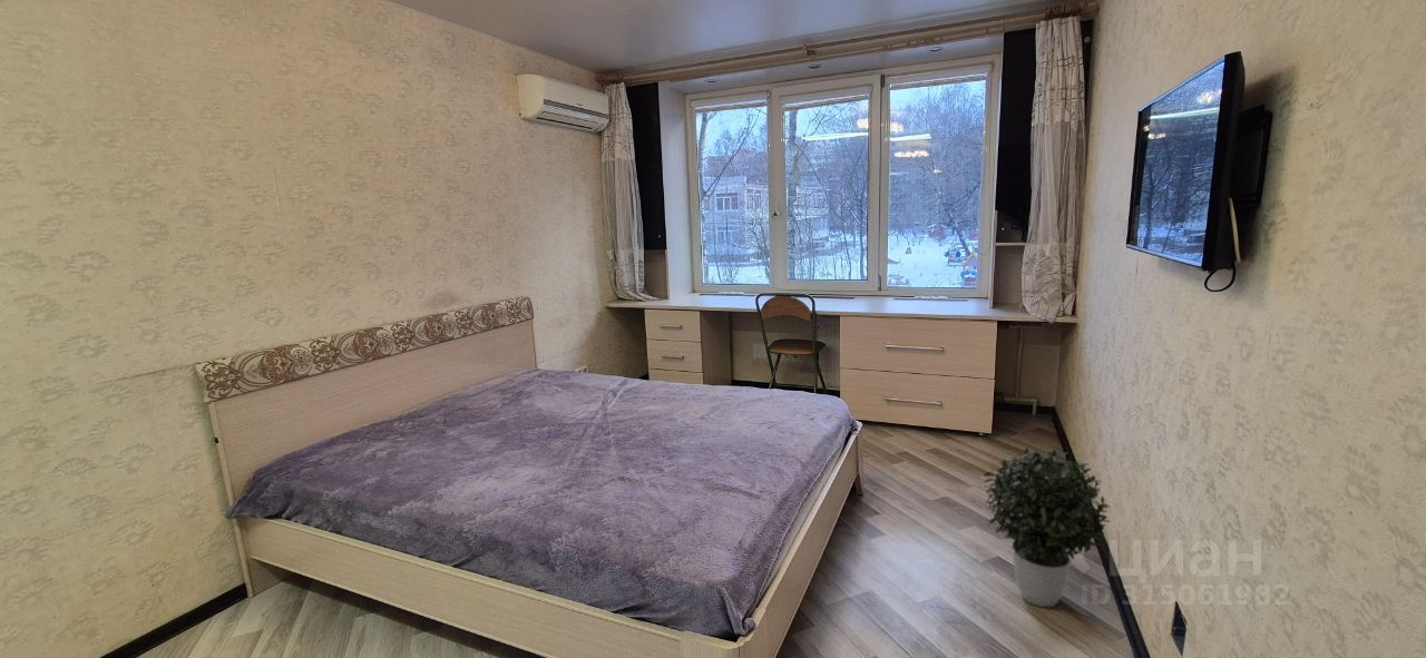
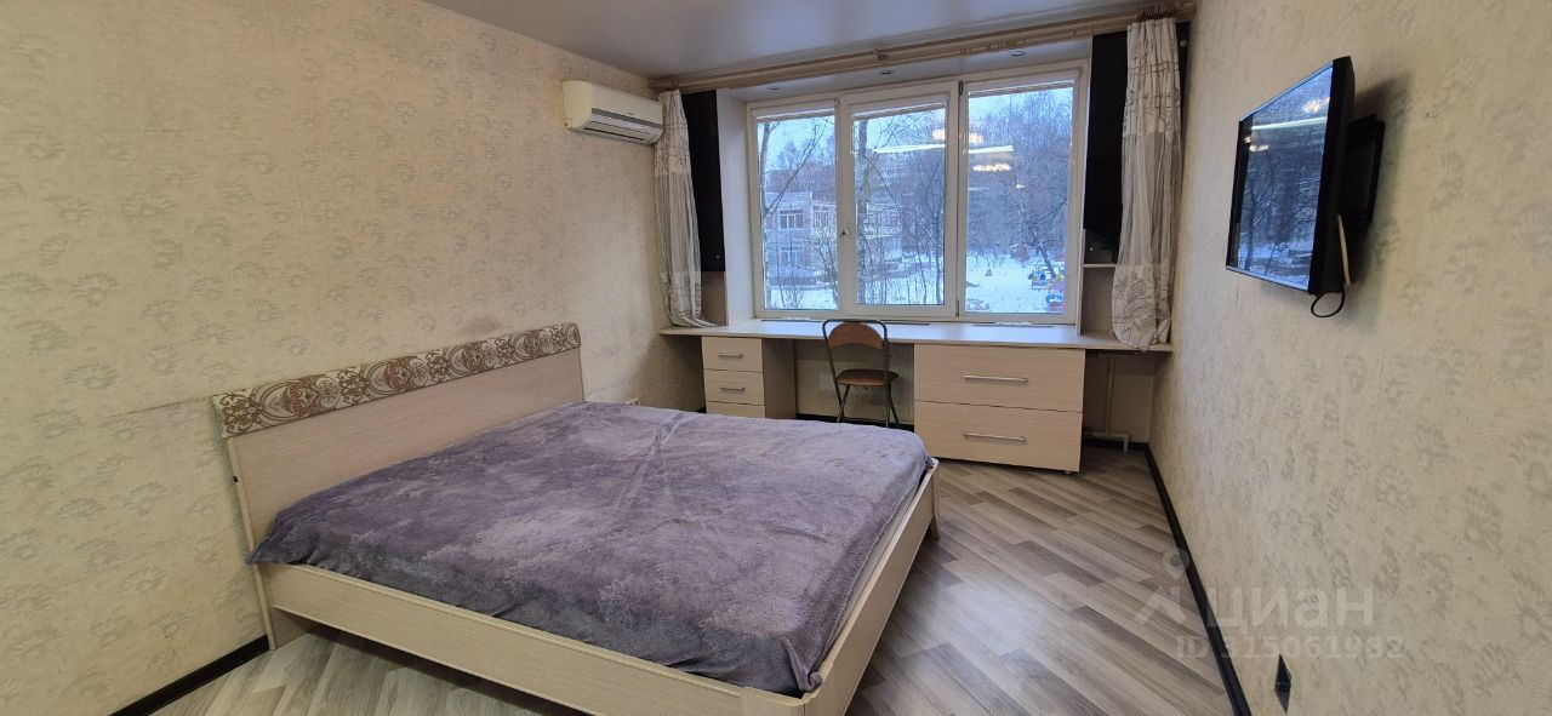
- potted plant [983,448,1112,608]
